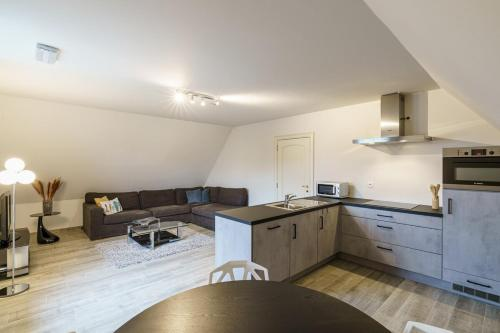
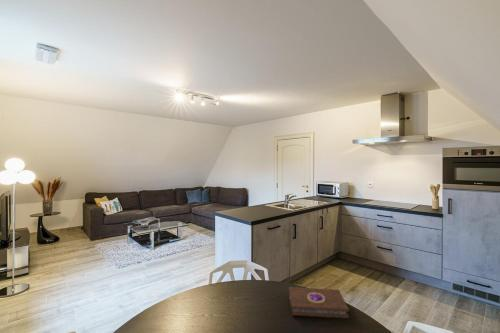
+ book [288,286,350,320]
